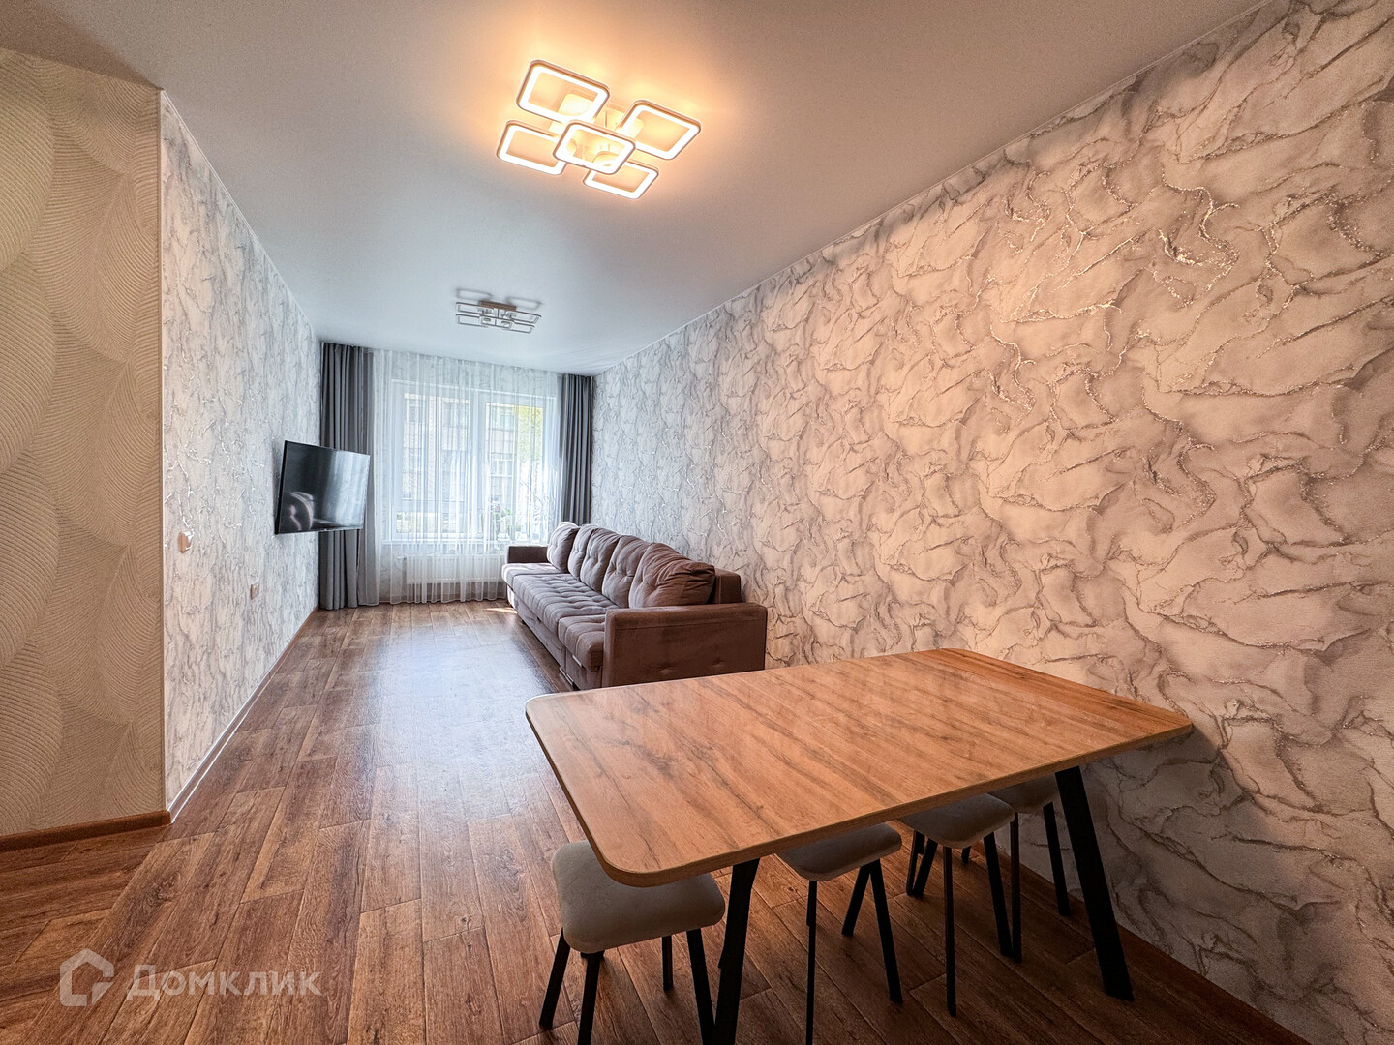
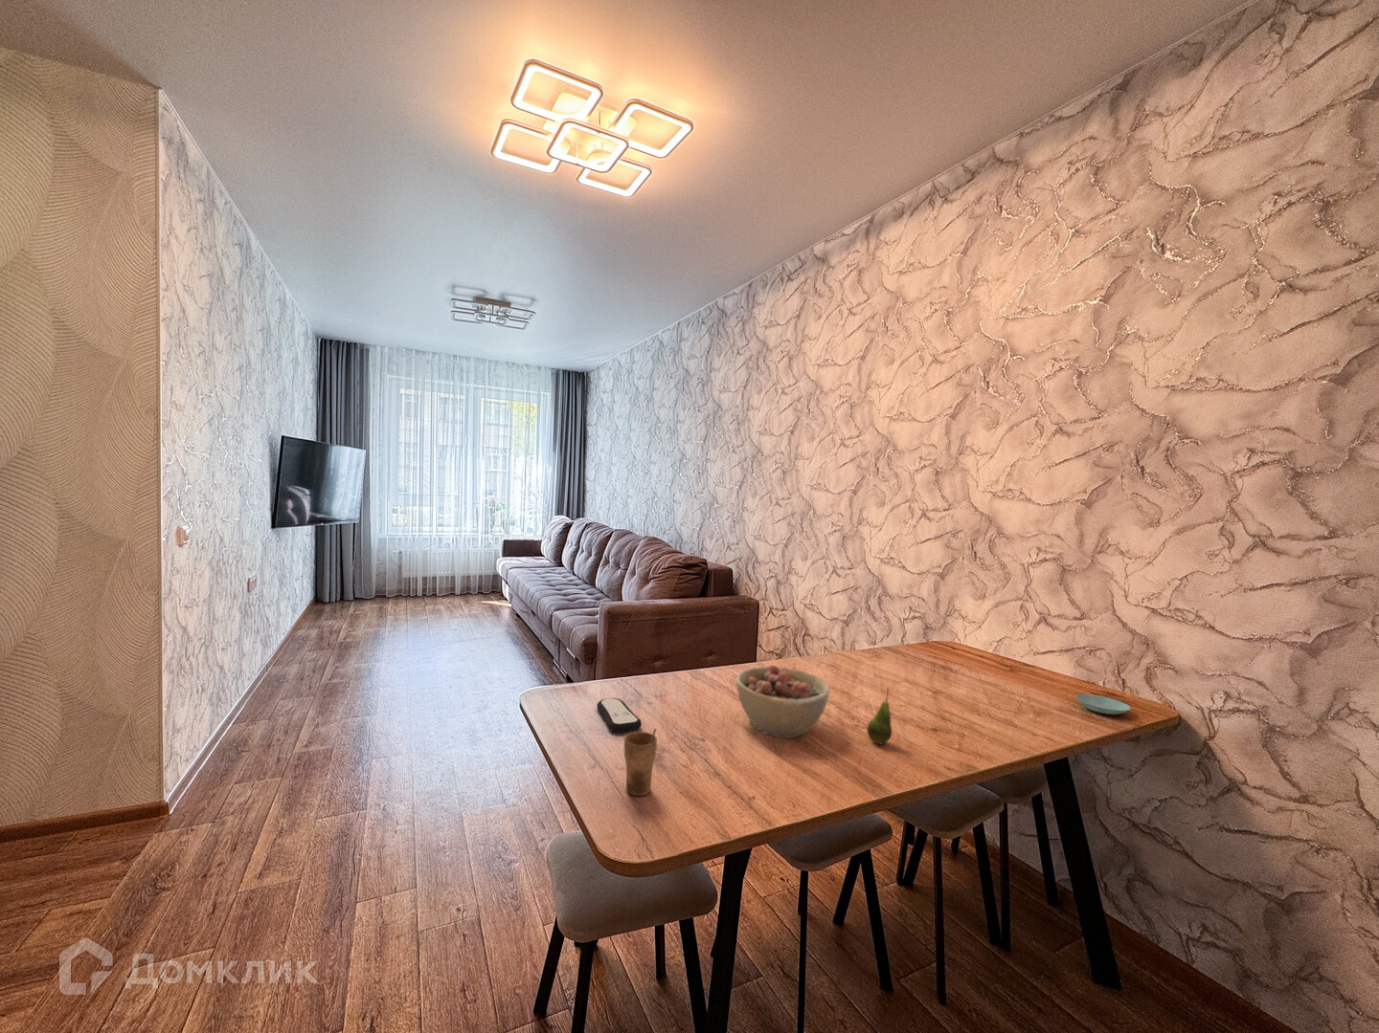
+ fruit [865,687,893,745]
+ cup [623,728,658,796]
+ saucer [1075,693,1131,715]
+ bowl [735,664,831,739]
+ remote control [596,698,643,734]
